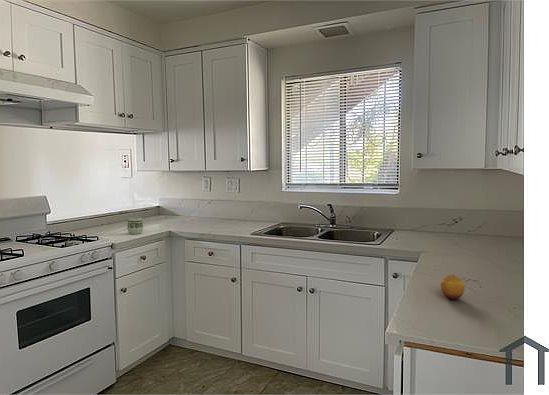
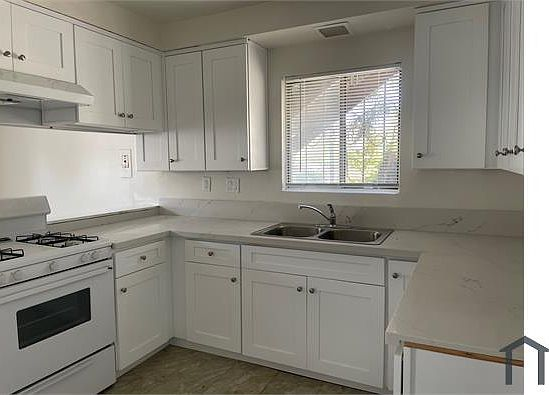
- cup [126,216,144,235]
- fruit [440,274,466,301]
